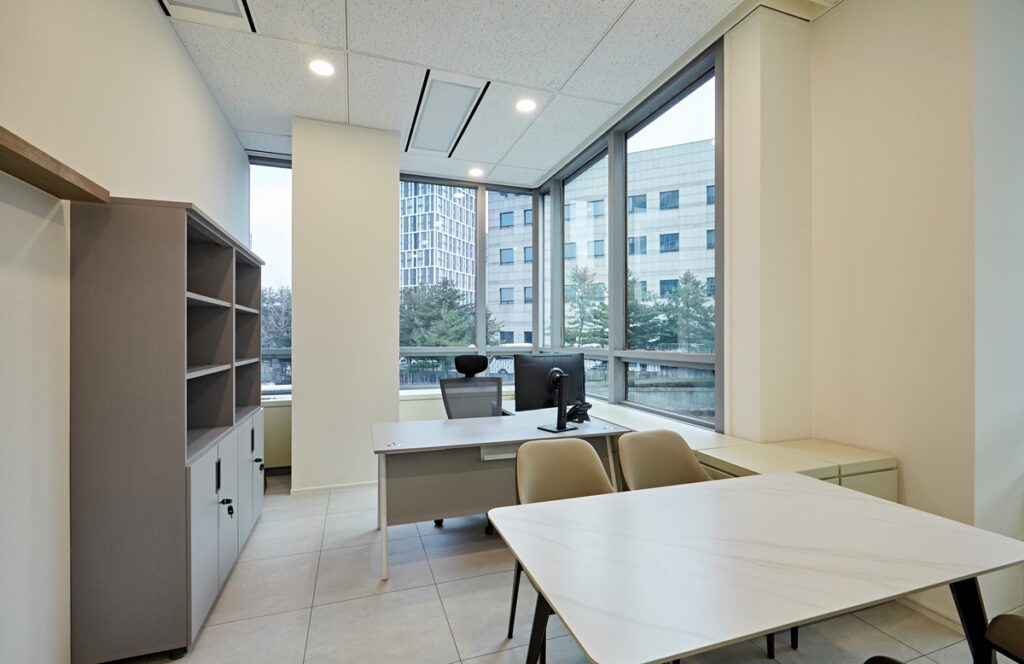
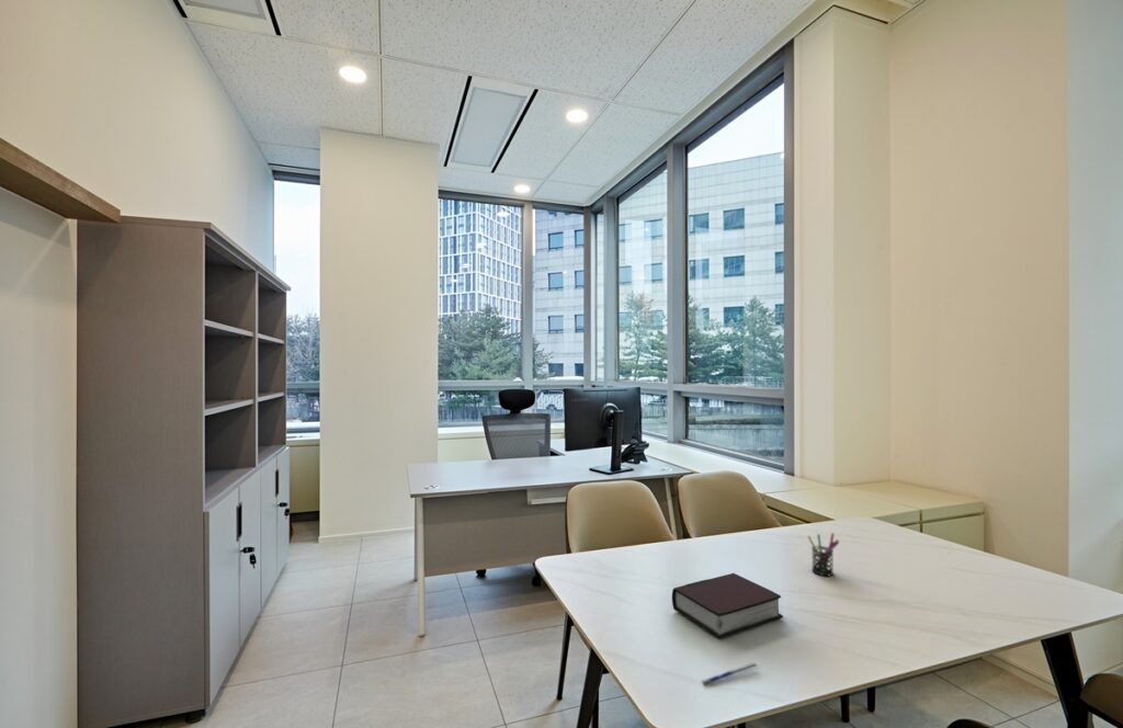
+ pen [701,662,758,686]
+ pen holder [806,532,840,577]
+ bible [671,572,784,639]
